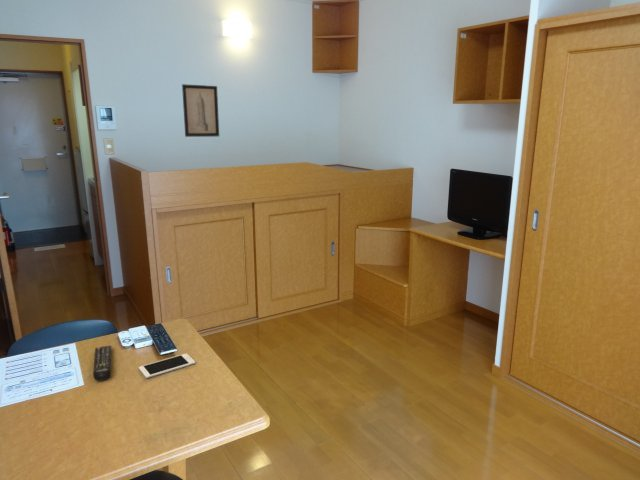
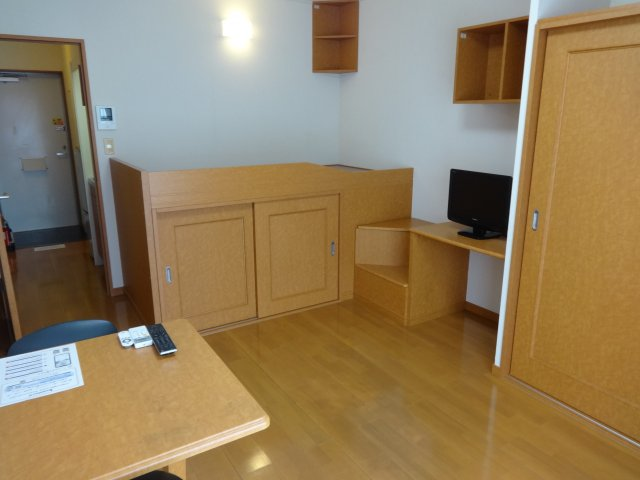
- cell phone [138,353,196,379]
- wall art [181,83,220,138]
- remote control [92,344,112,382]
